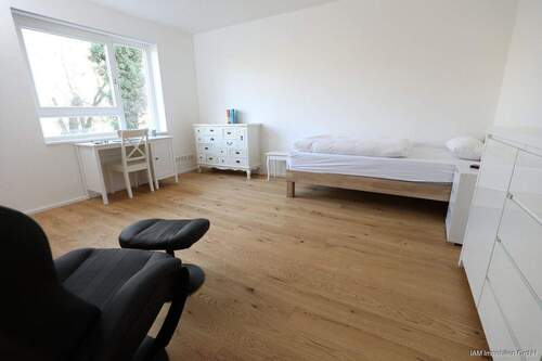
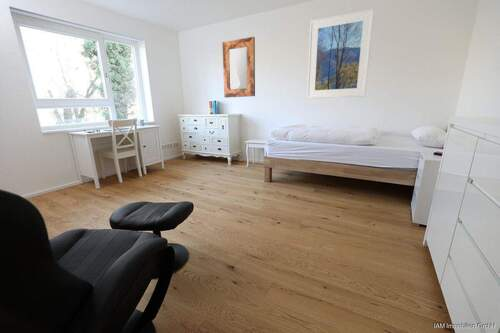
+ home mirror [222,36,256,98]
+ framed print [306,8,375,99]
